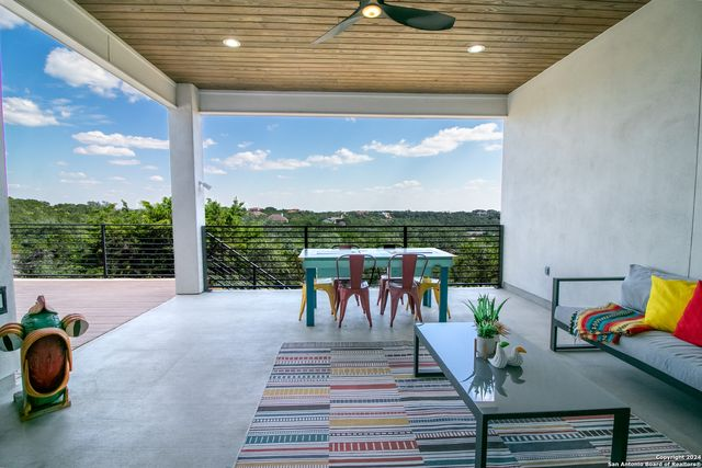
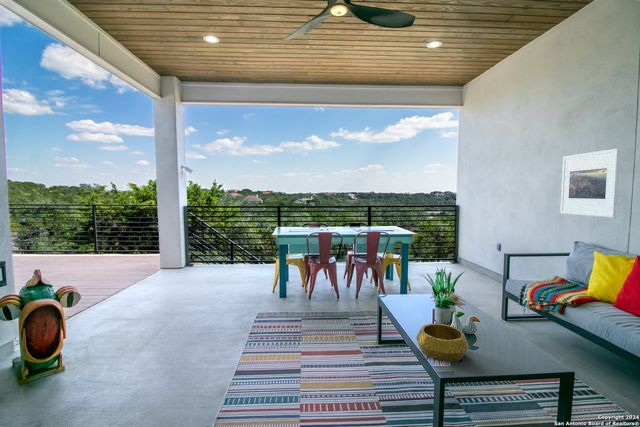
+ decorative bowl [415,323,470,363]
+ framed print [559,148,621,218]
